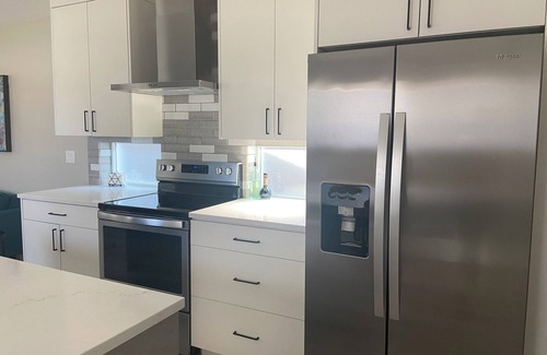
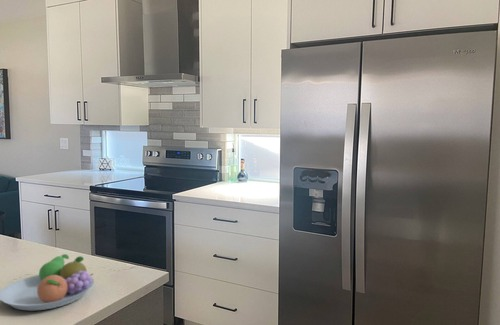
+ fruit bowl [0,253,95,312]
